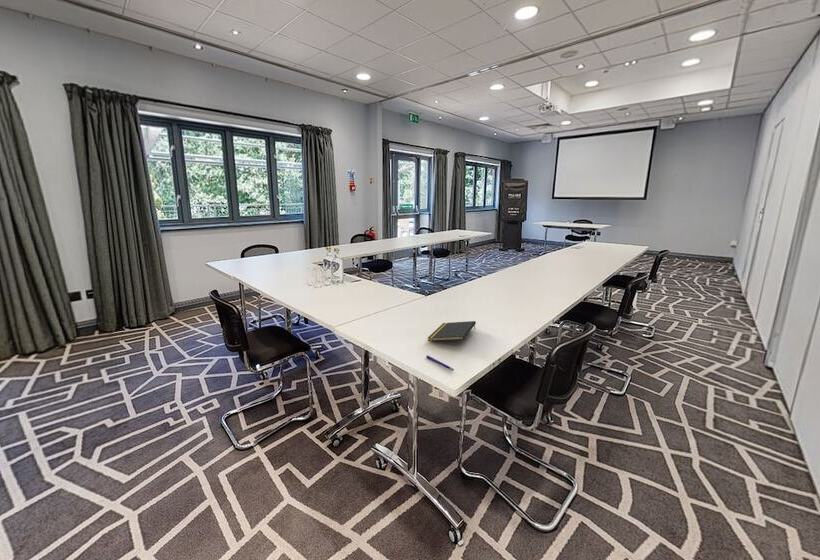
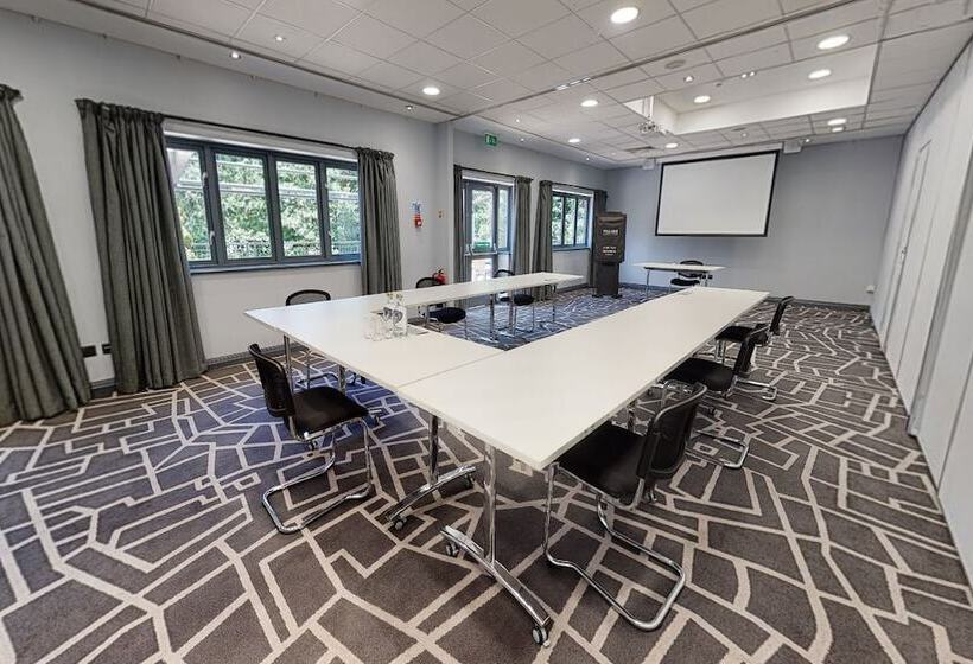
- pen [425,354,455,372]
- notepad [427,320,477,342]
